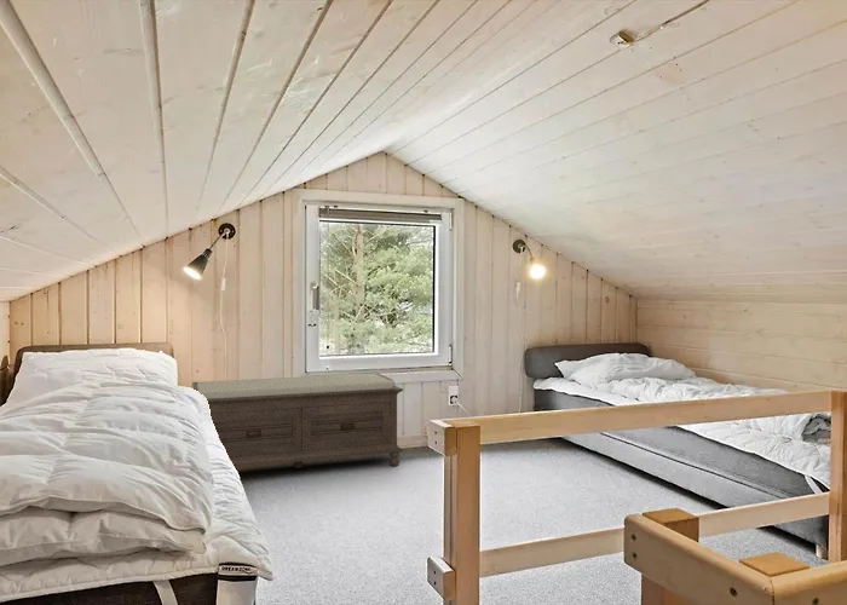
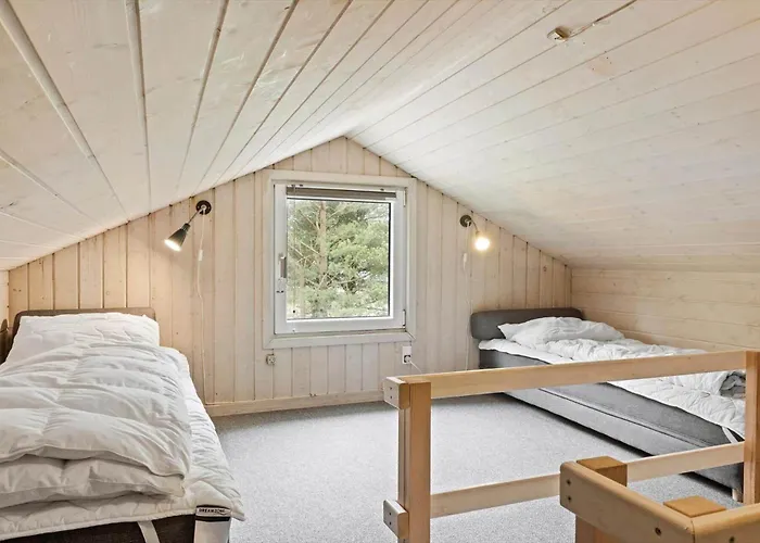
- bench [191,373,404,469]
